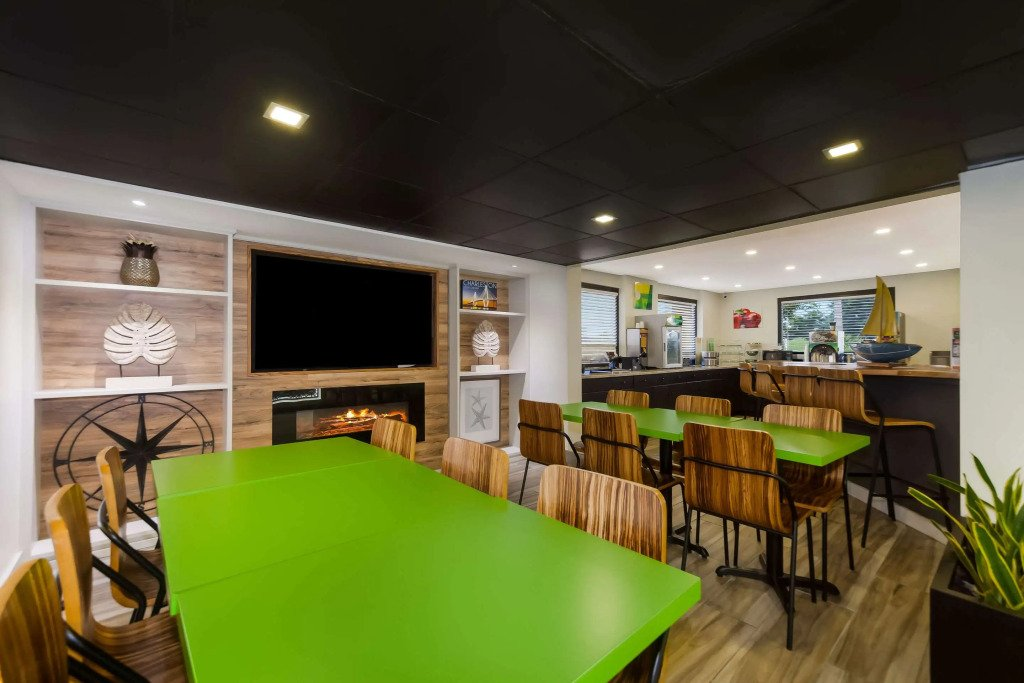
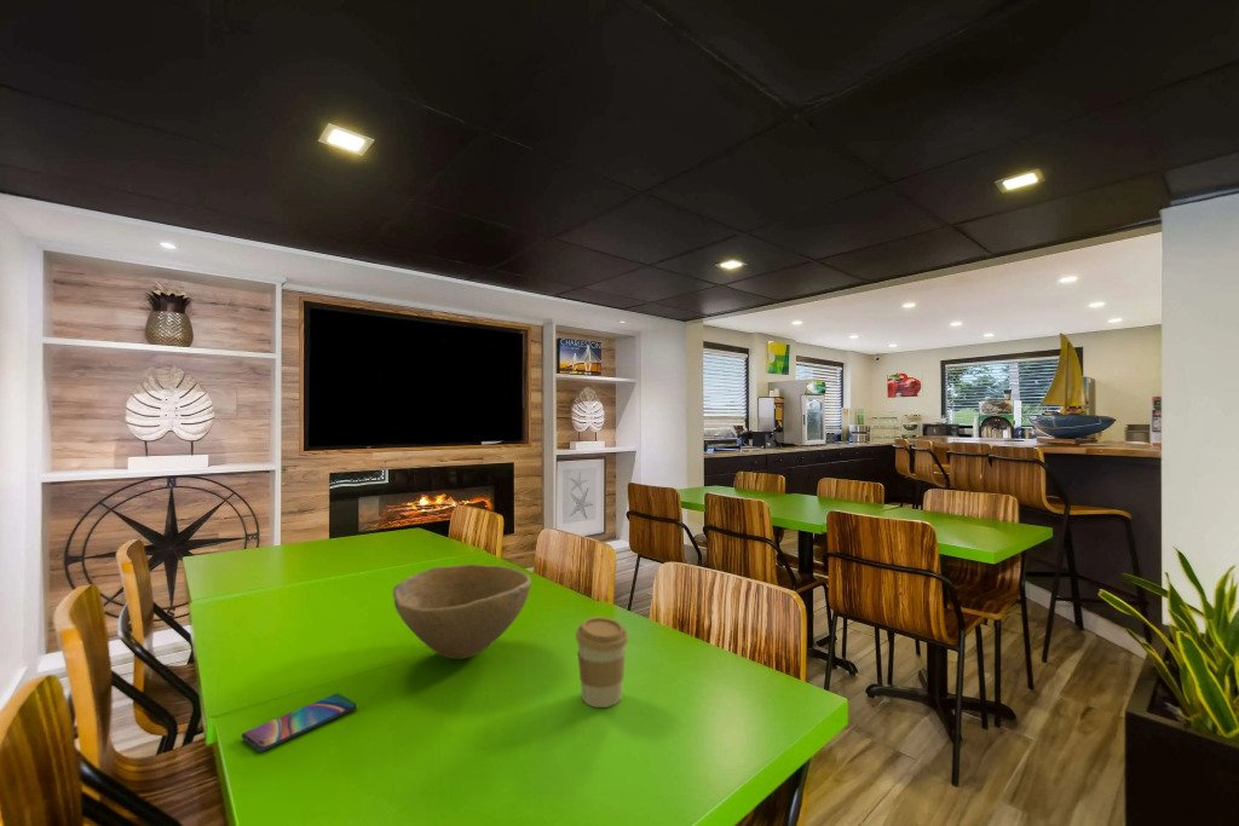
+ smartphone [241,693,357,753]
+ bowl [392,564,532,660]
+ coffee cup [575,616,629,709]
